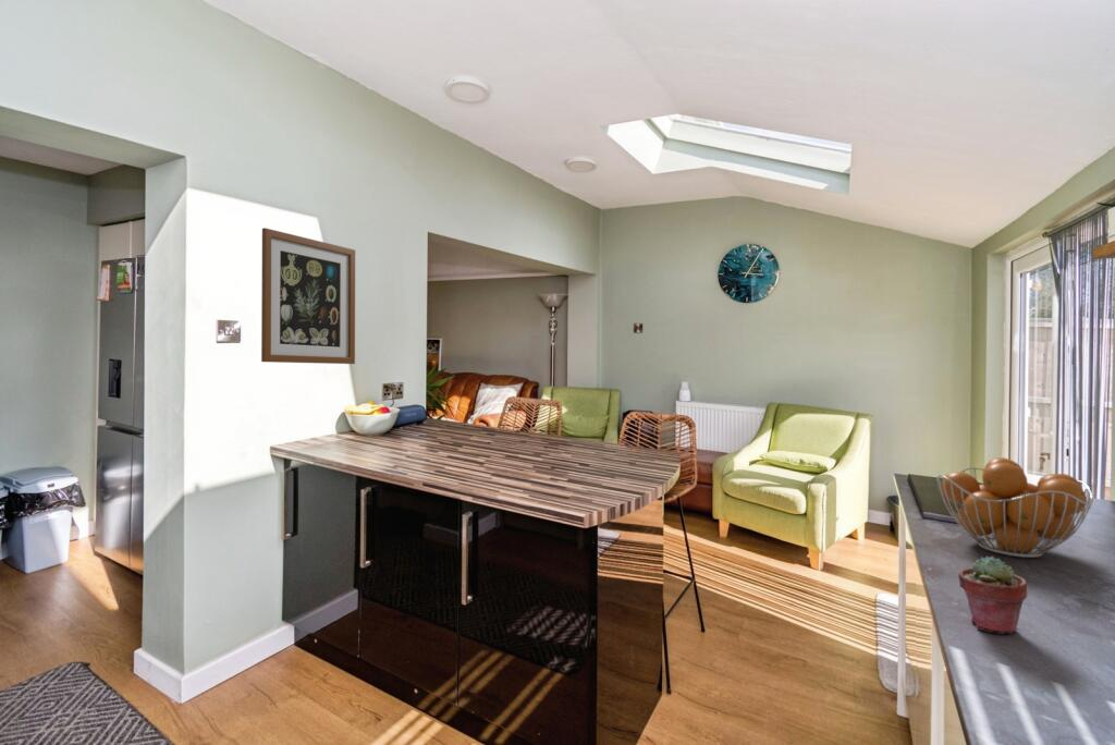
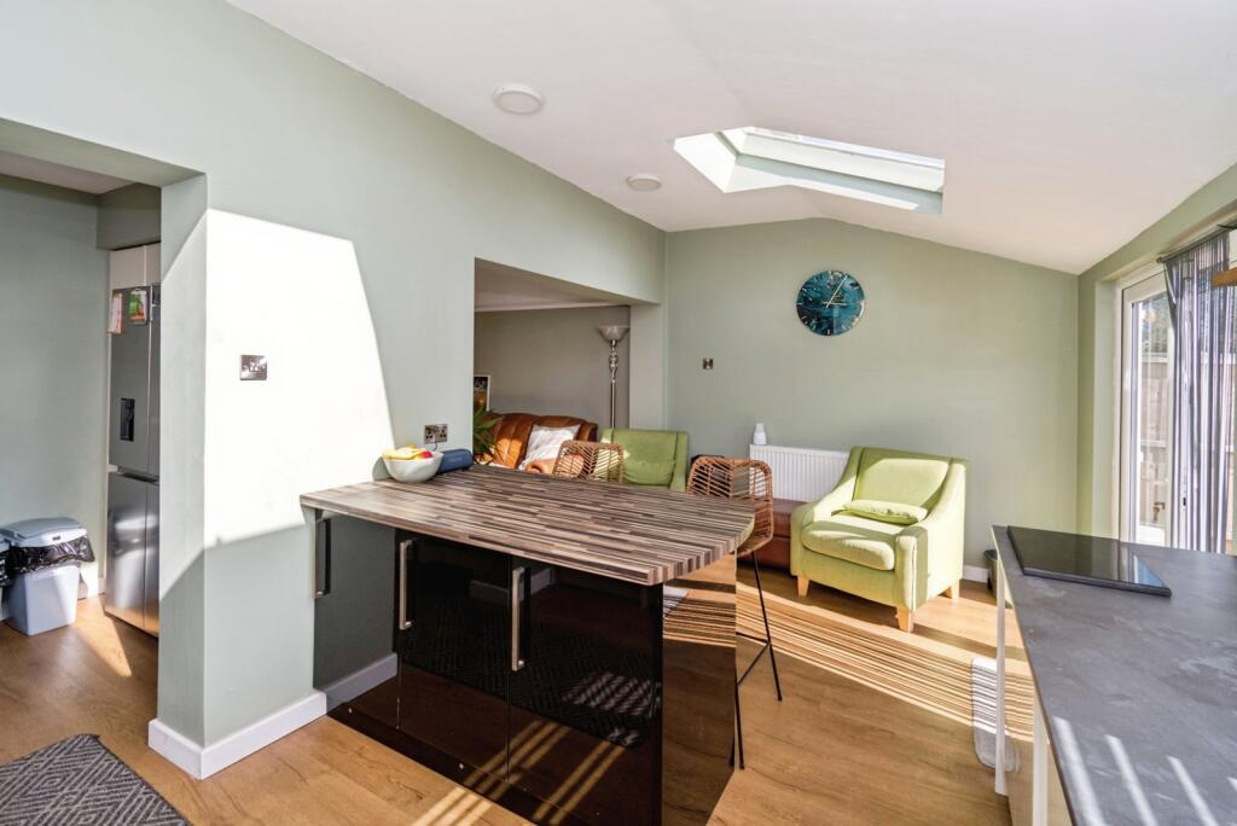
- wall art [260,227,356,365]
- fruit basket [935,456,1094,559]
- potted succulent [957,555,1028,635]
